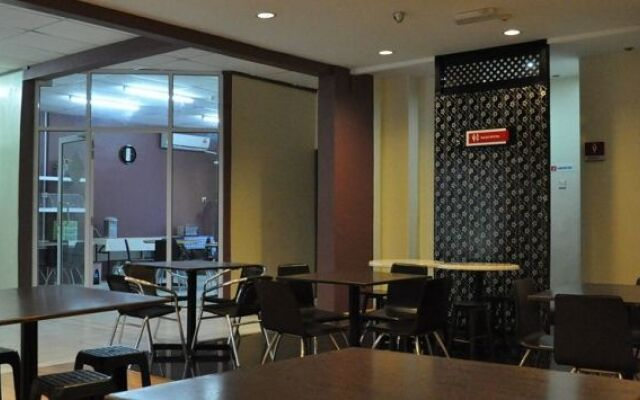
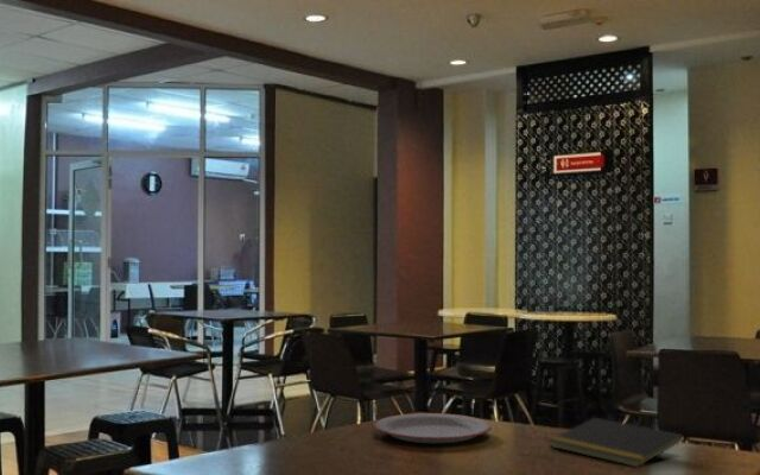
+ notepad [547,417,684,469]
+ plate [373,412,493,444]
